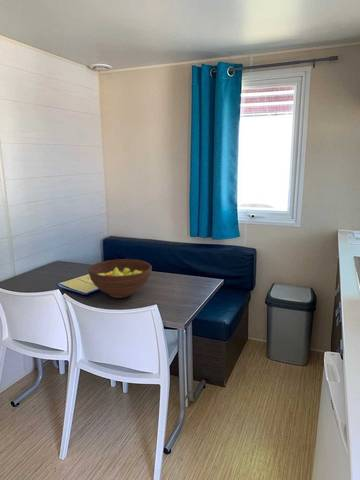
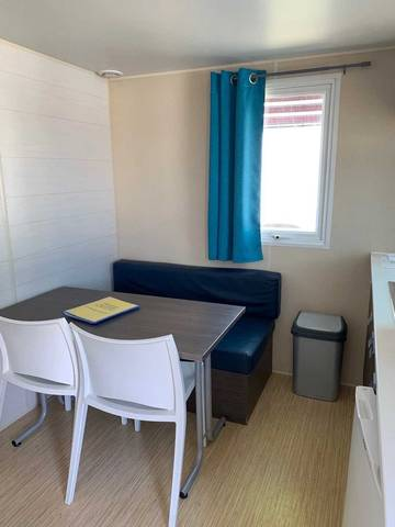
- fruit bowl [87,258,153,299]
